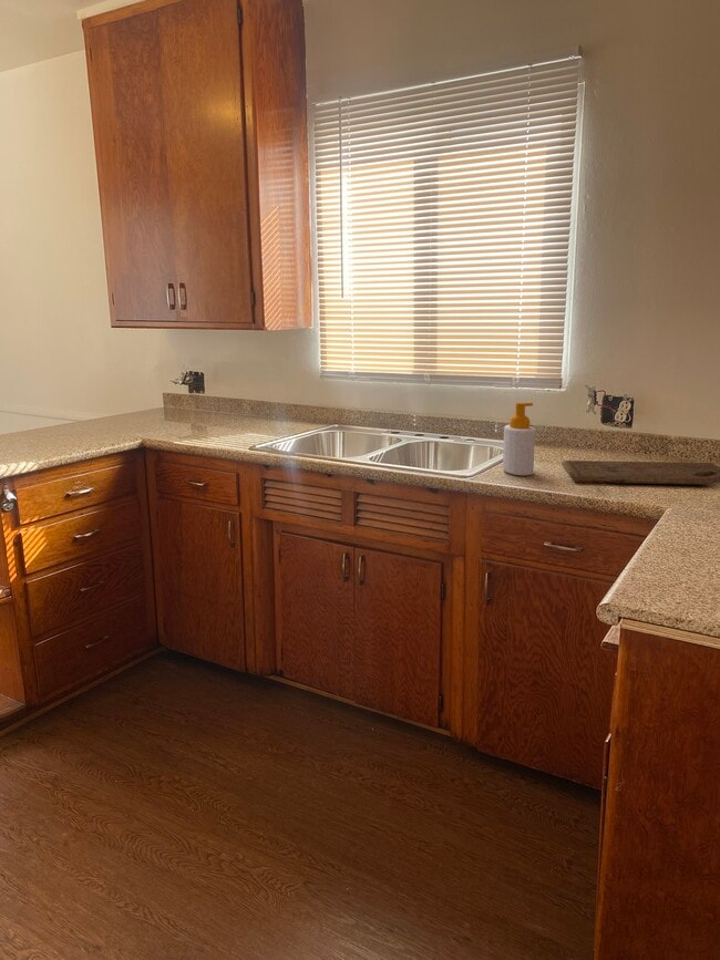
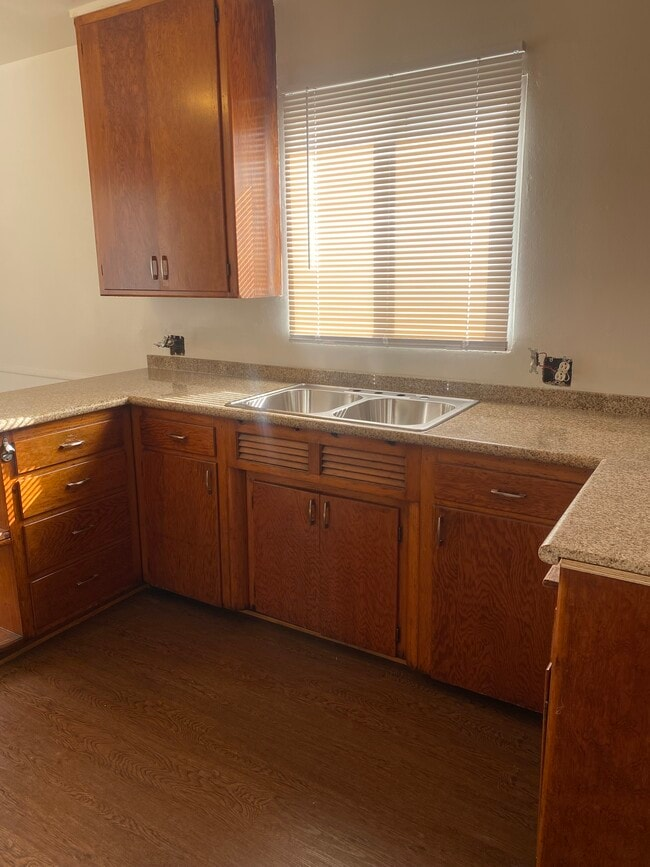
- soap bottle [502,402,536,477]
- cutting board [560,460,720,486]
